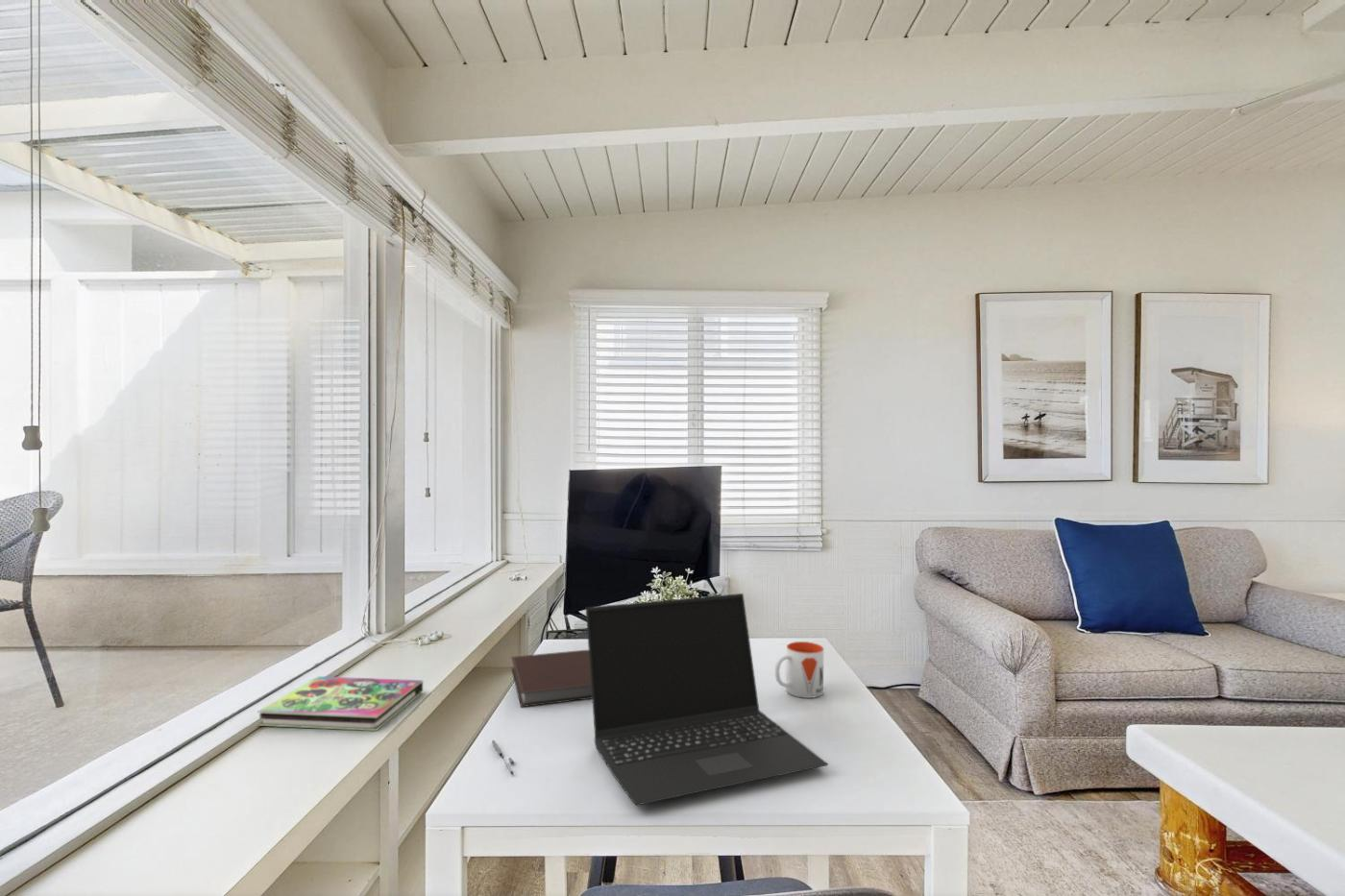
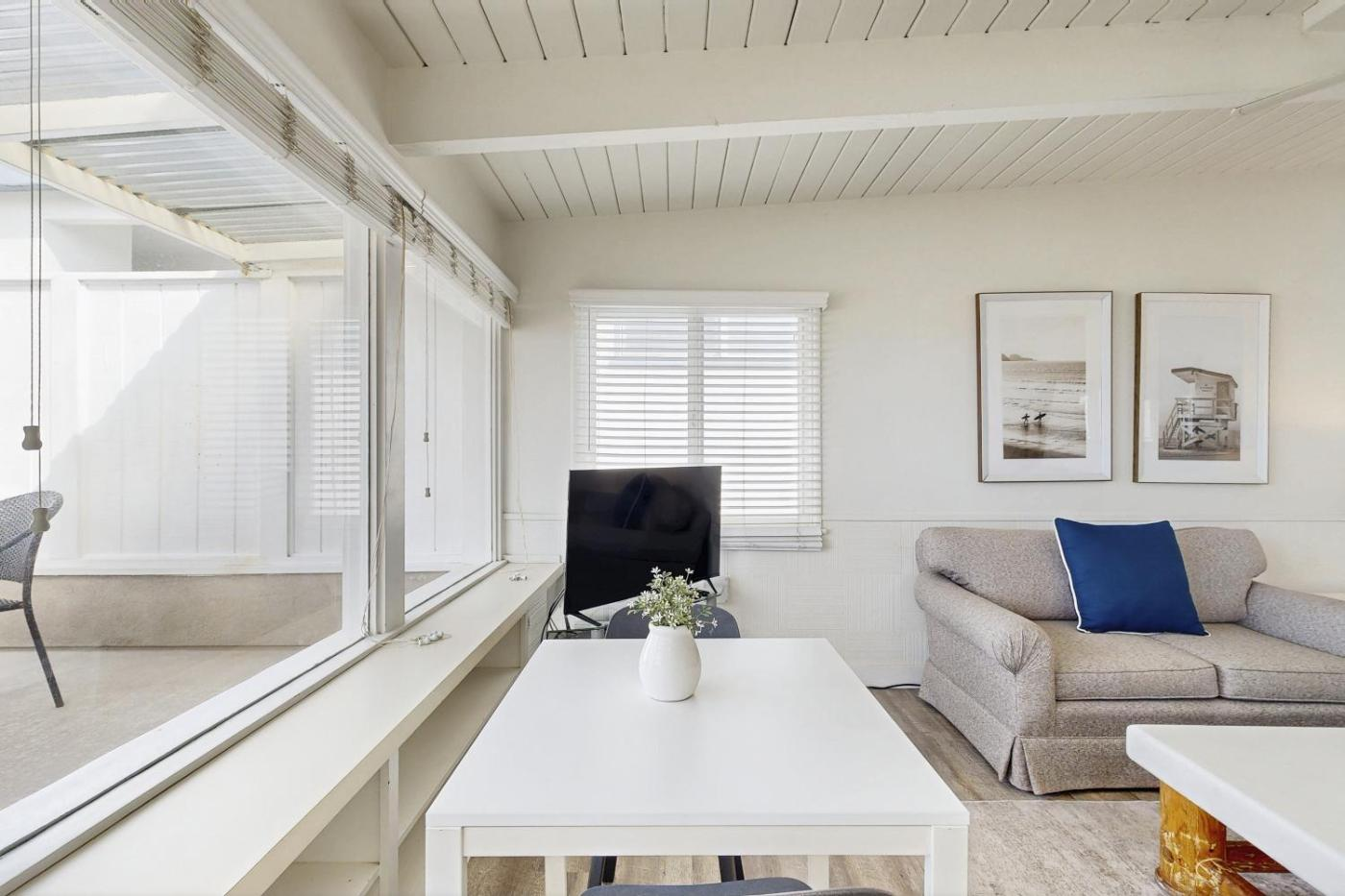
- mug [773,641,824,699]
- laptop [585,593,829,807]
- pen [491,739,515,775]
- book [257,675,424,732]
- notebook [510,649,592,708]
